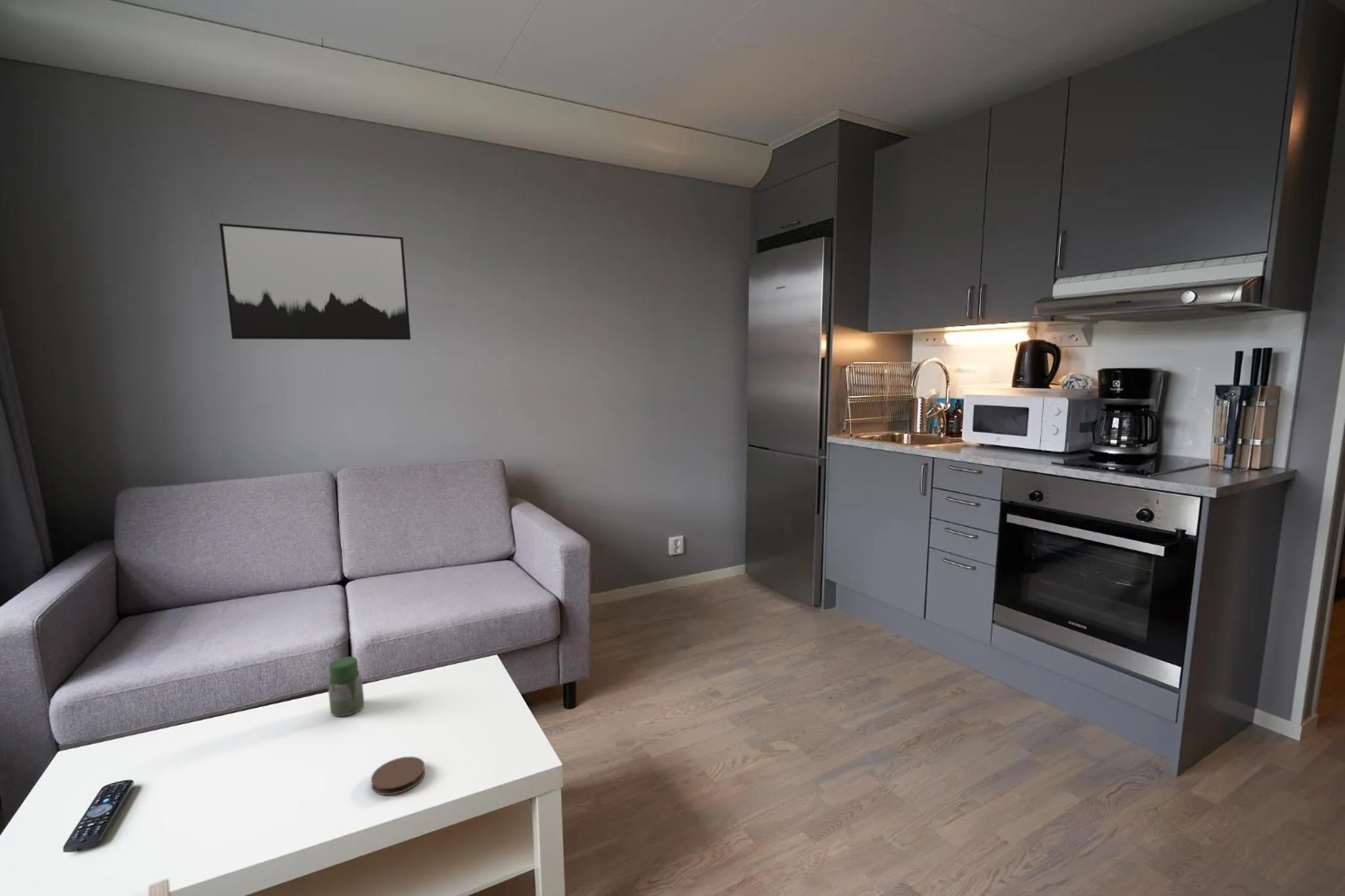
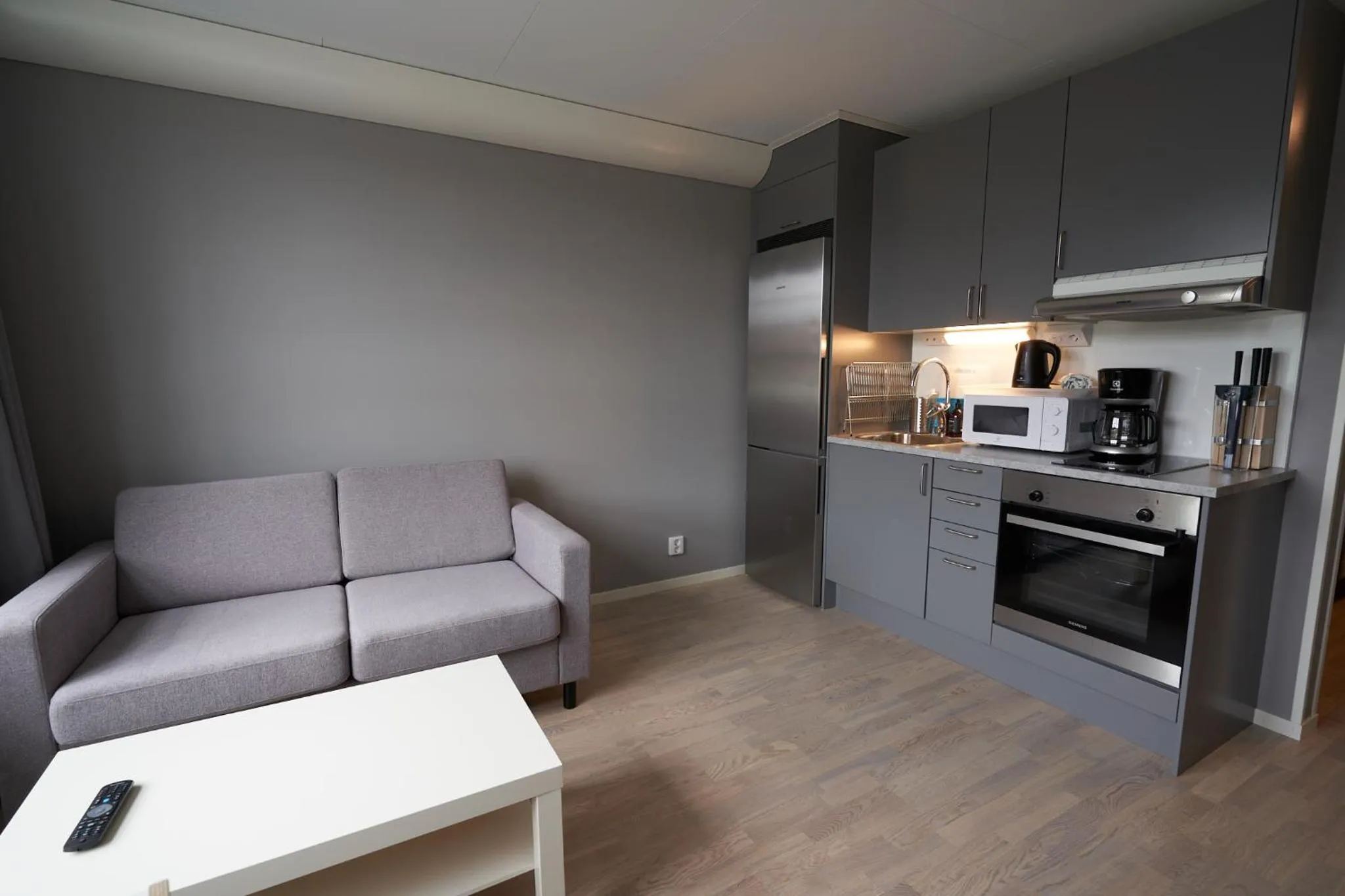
- jar [327,656,365,717]
- wall art [219,223,411,341]
- coaster [370,756,426,796]
